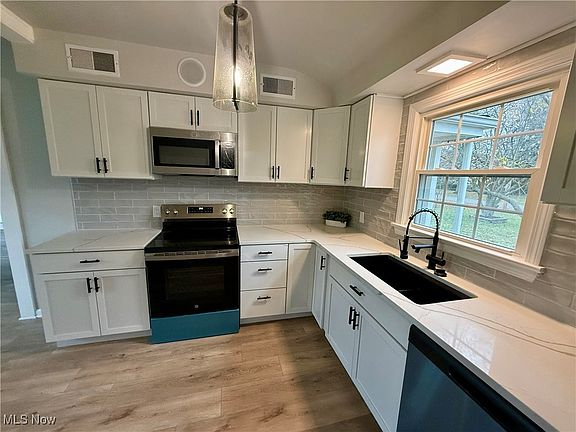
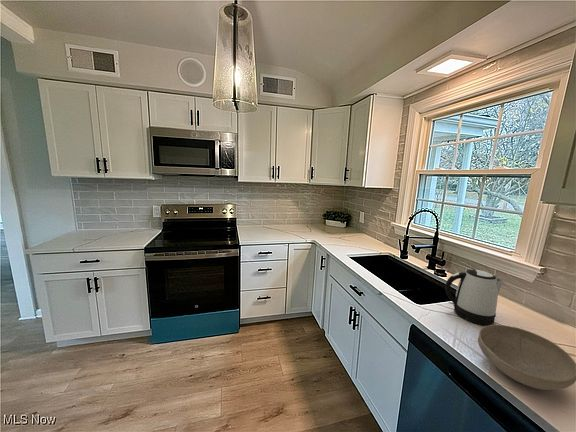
+ kettle [444,268,505,326]
+ bowl [477,324,576,391]
